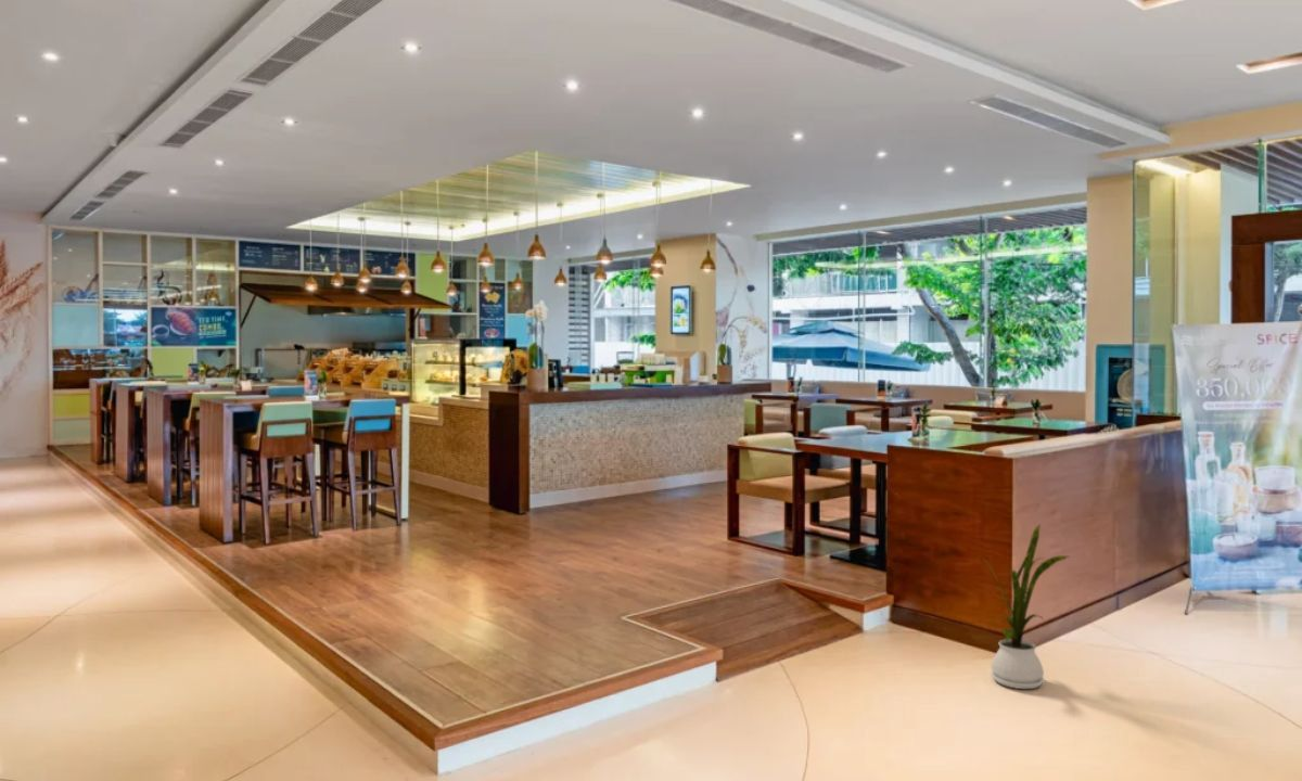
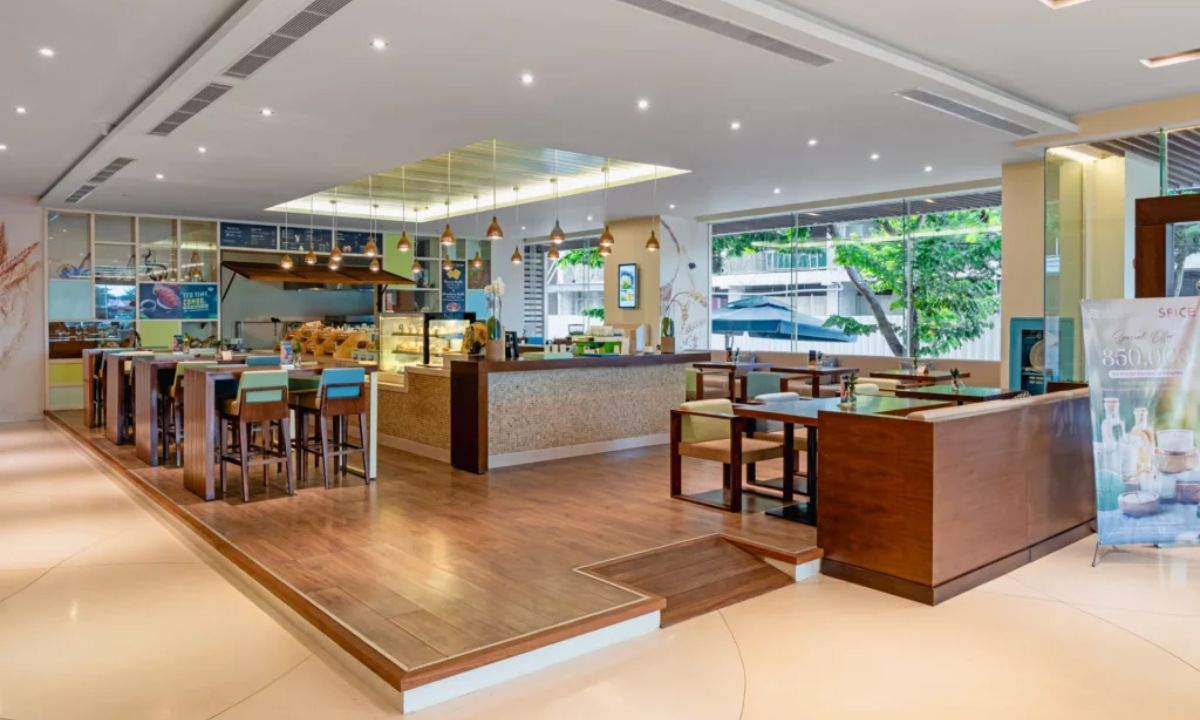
- house plant [979,524,1069,690]
